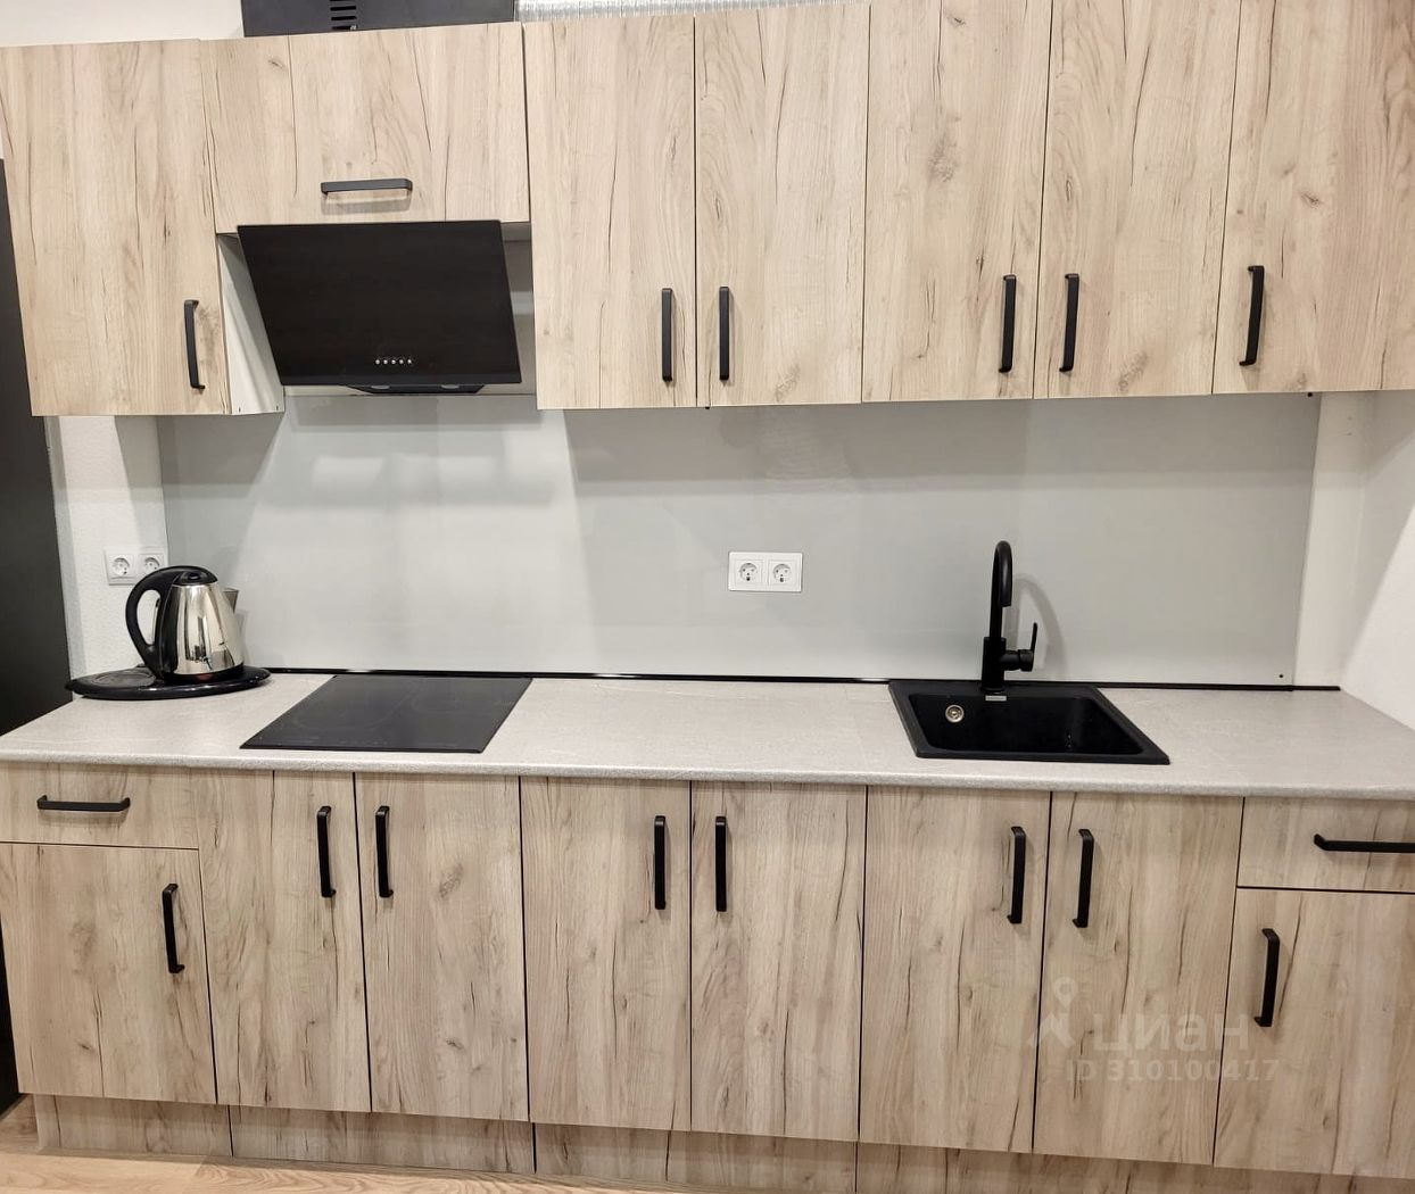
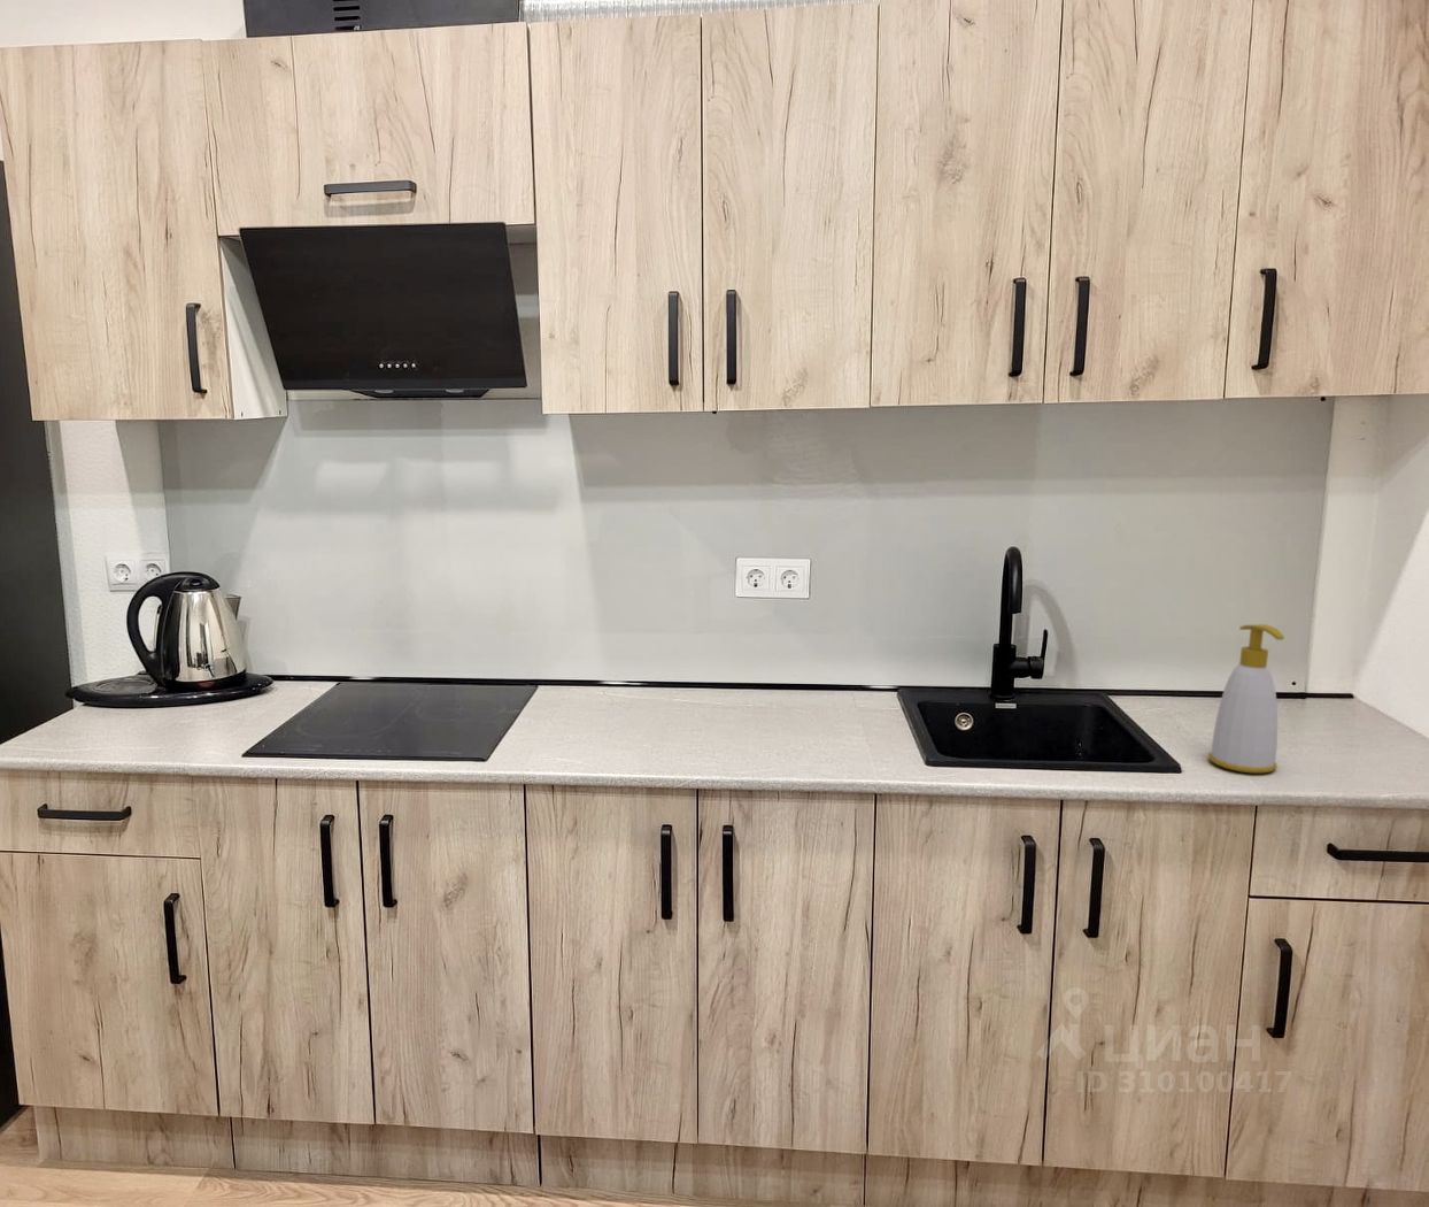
+ soap bottle [1208,623,1285,774]
